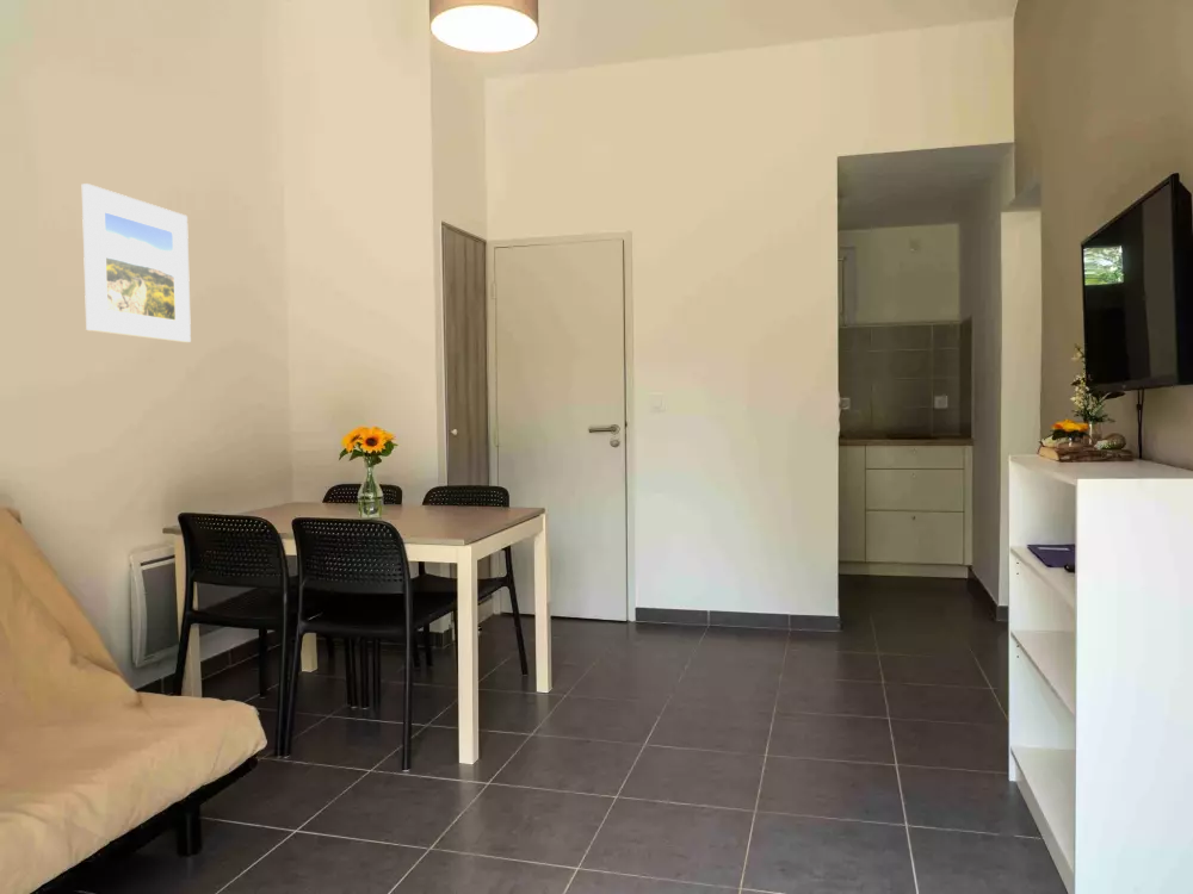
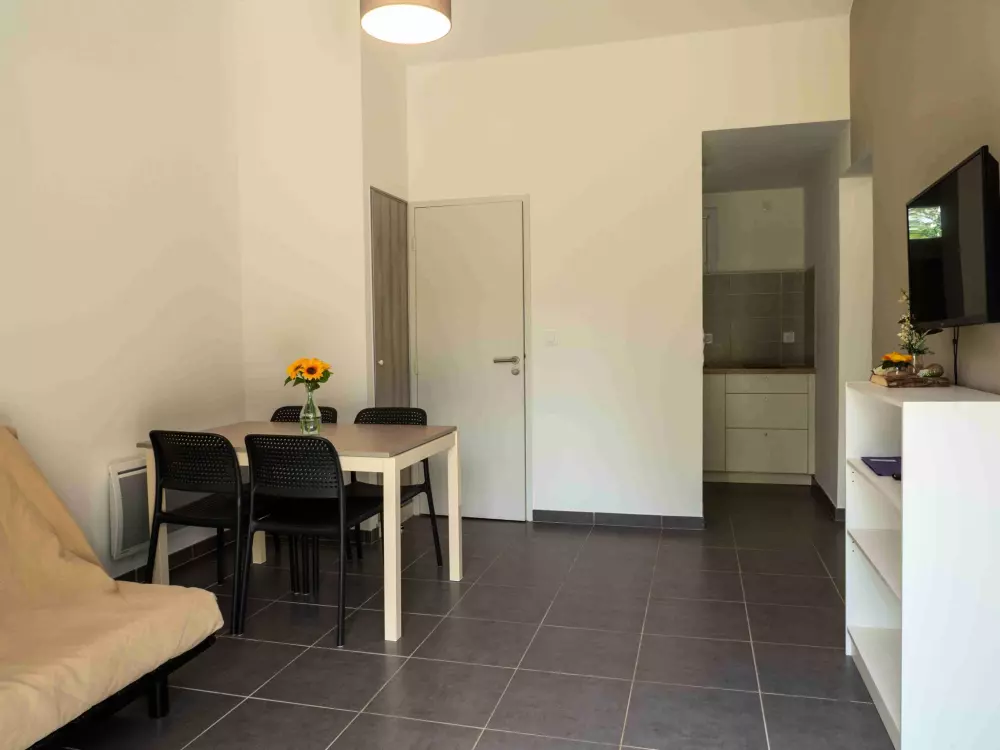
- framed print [81,182,192,343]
